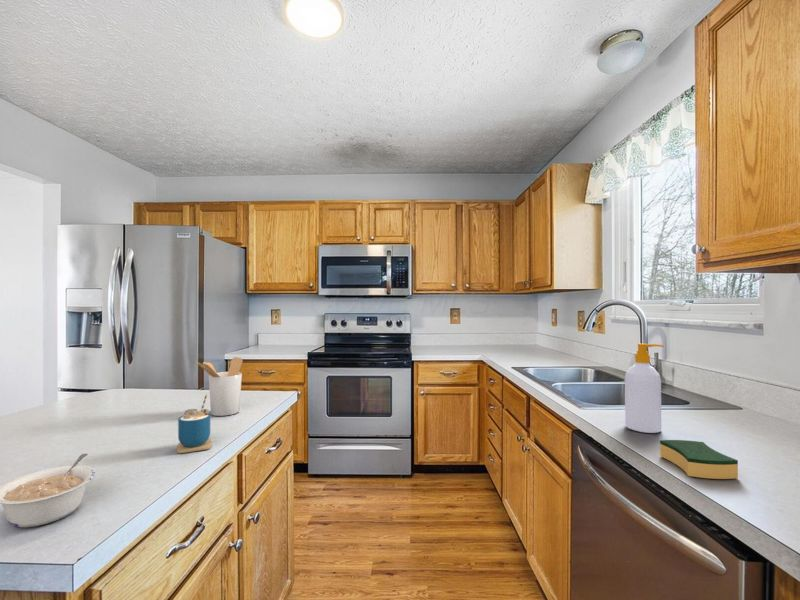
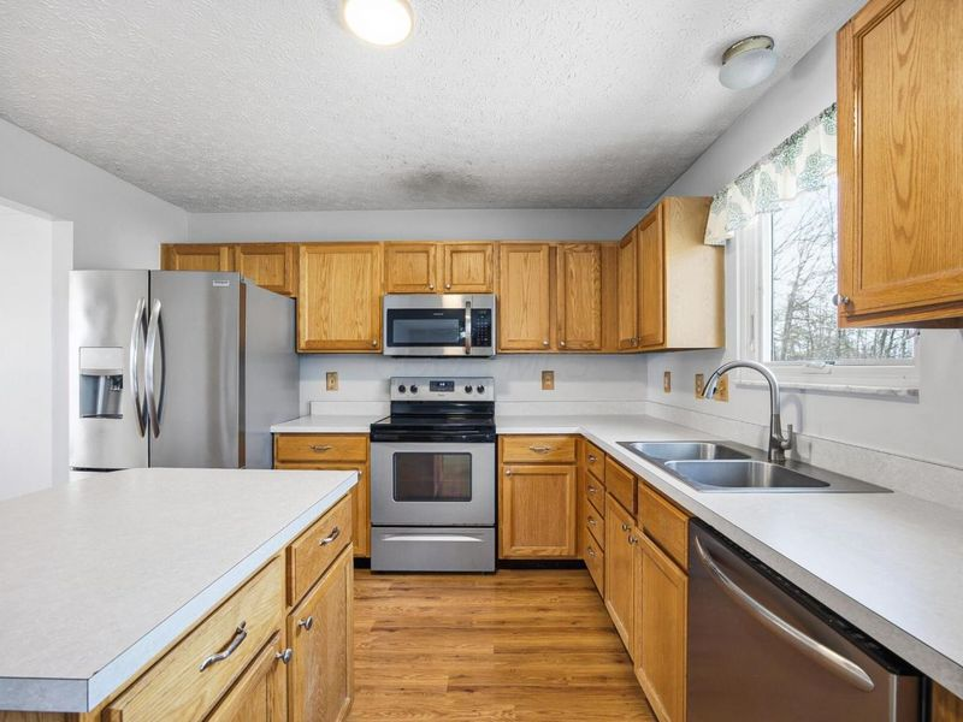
- legume [0,453,96,528]
- cup [176,393,212,454]
- utensil holder [195,356,244,417]
- sponge [659,439,739,480]
- soap bottle [624,342,665,434]
